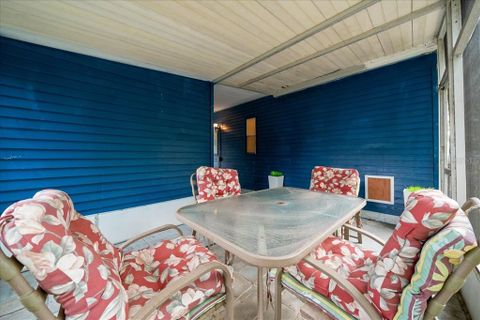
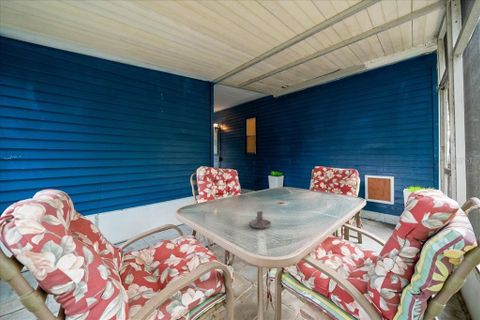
+ candle holder [248,210,272,230]
